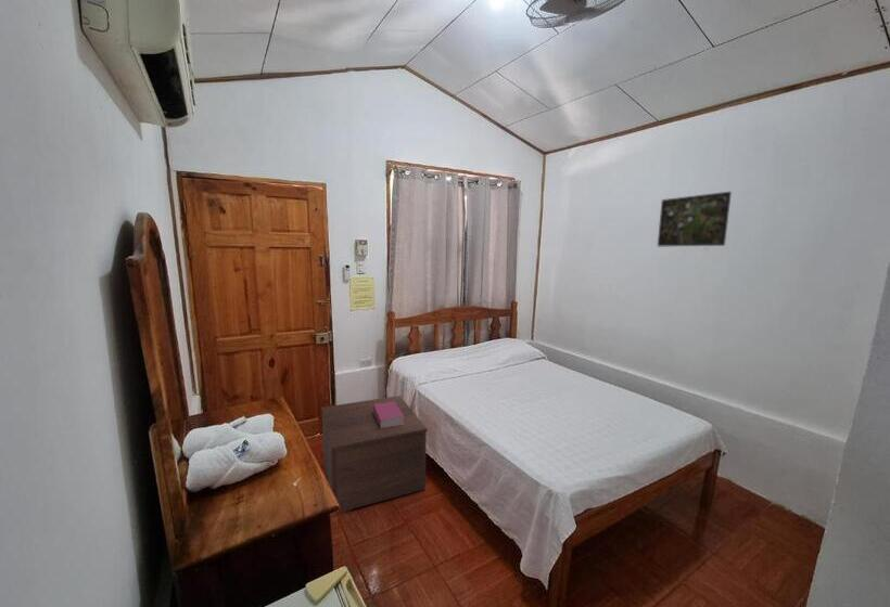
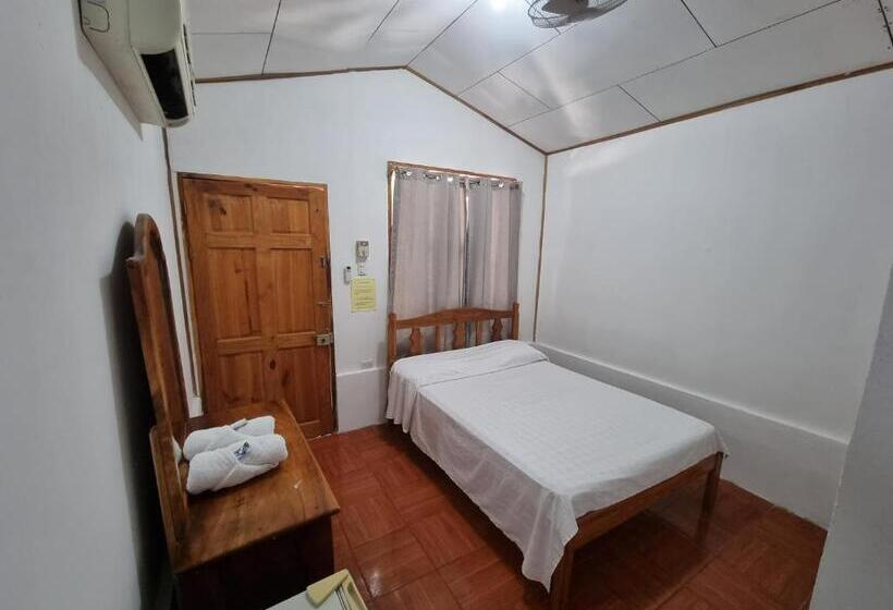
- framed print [657,191,733,247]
- nightstand [320,395,429,515]
- book [372,401,404,428]
